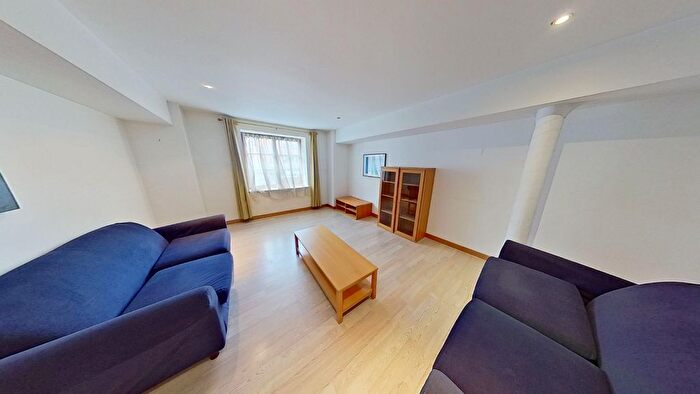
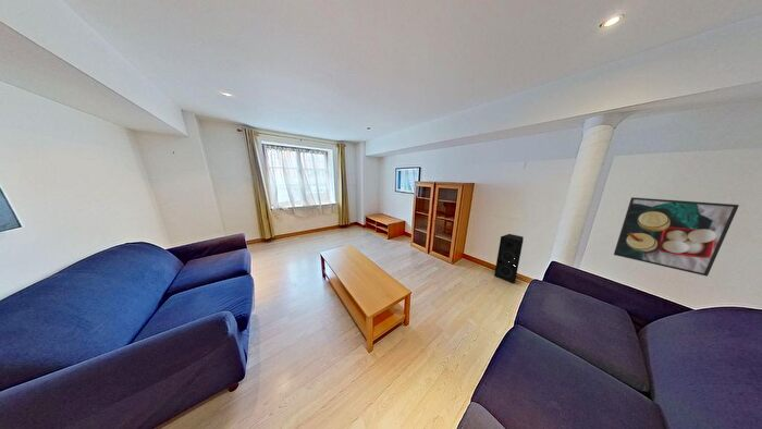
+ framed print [613,196,740,278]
+ speaker [493,233,525,284]
